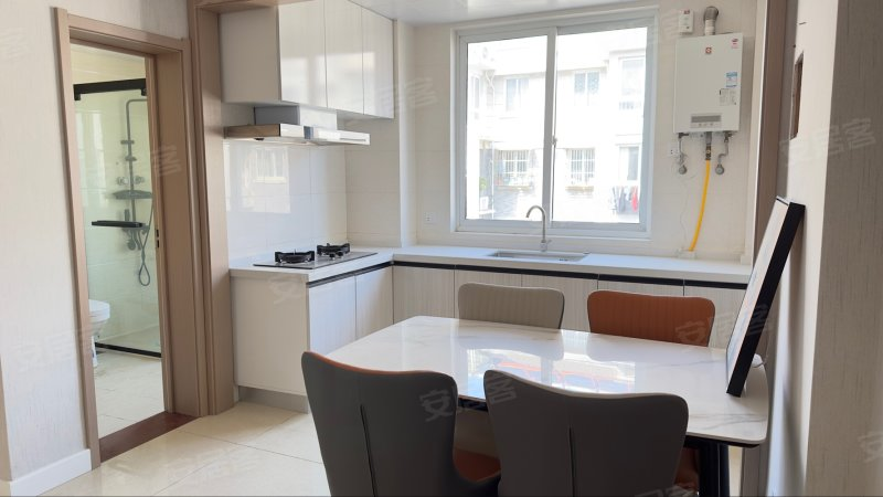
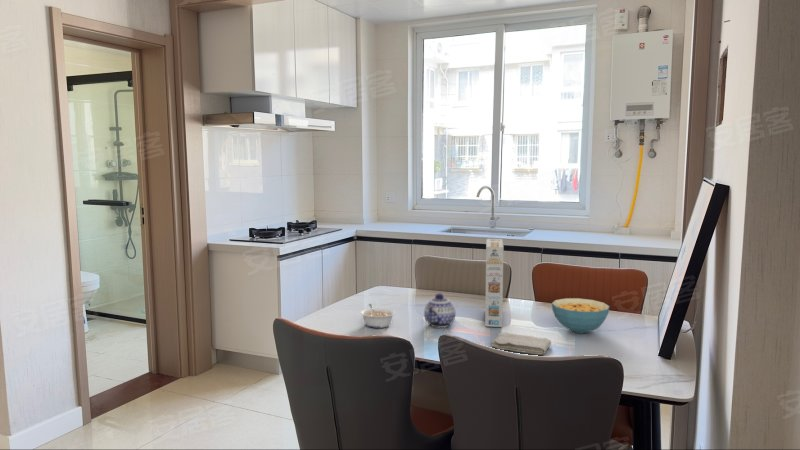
+ cereal box [484,238,505,328]
+ cereal bowl [551,297,611,334]
+ teapot [423,292,456,329]
+ legume [359,303,396,329]
+ washcloth [491,332,552,355]
